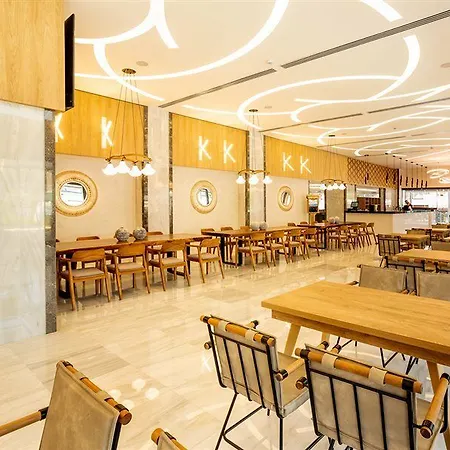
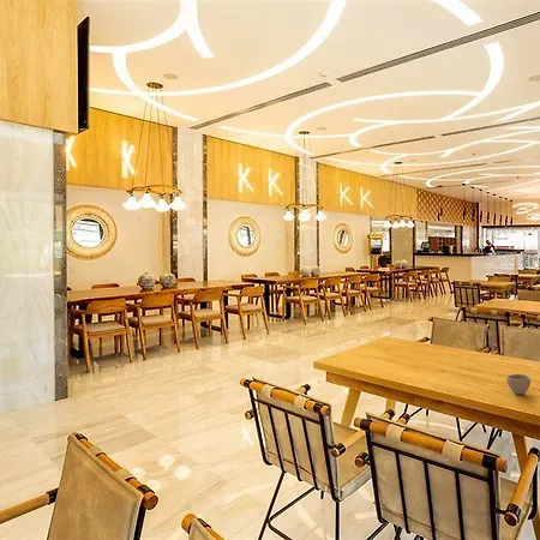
+ cup [505,373,532,396]
